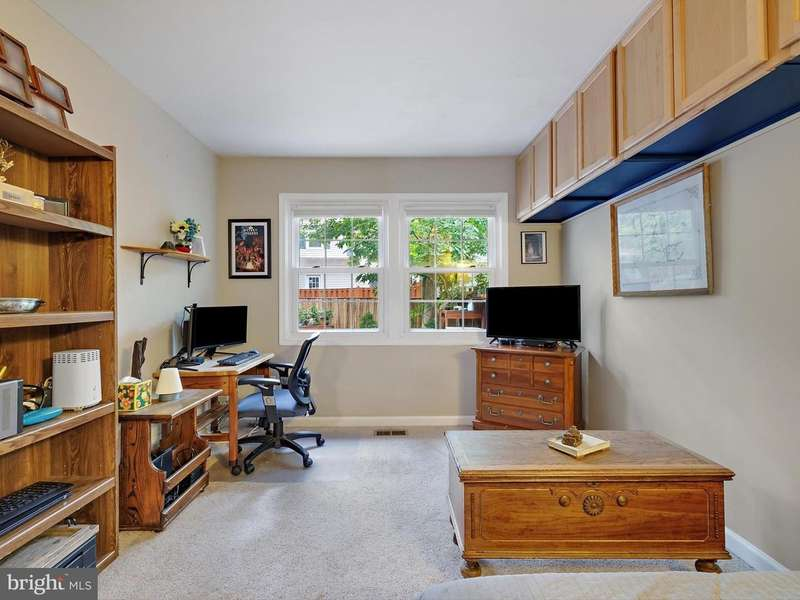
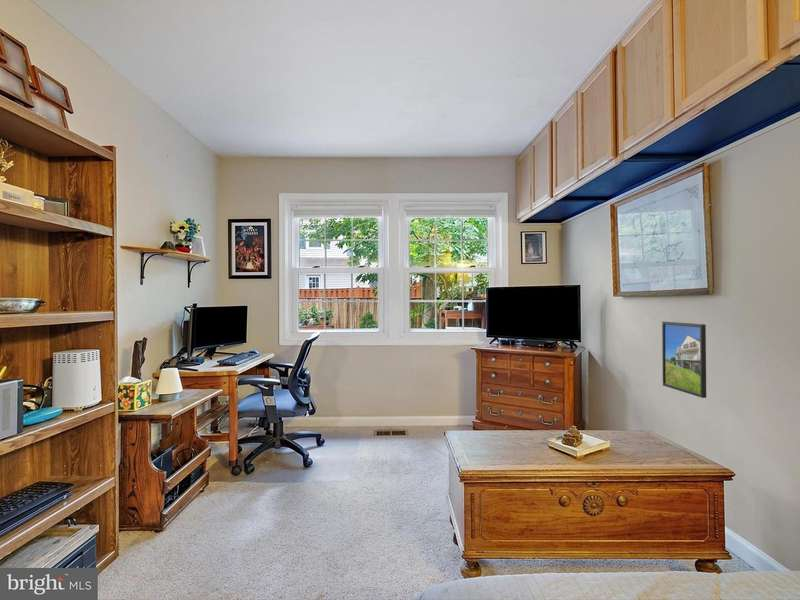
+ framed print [661,321,707,399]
